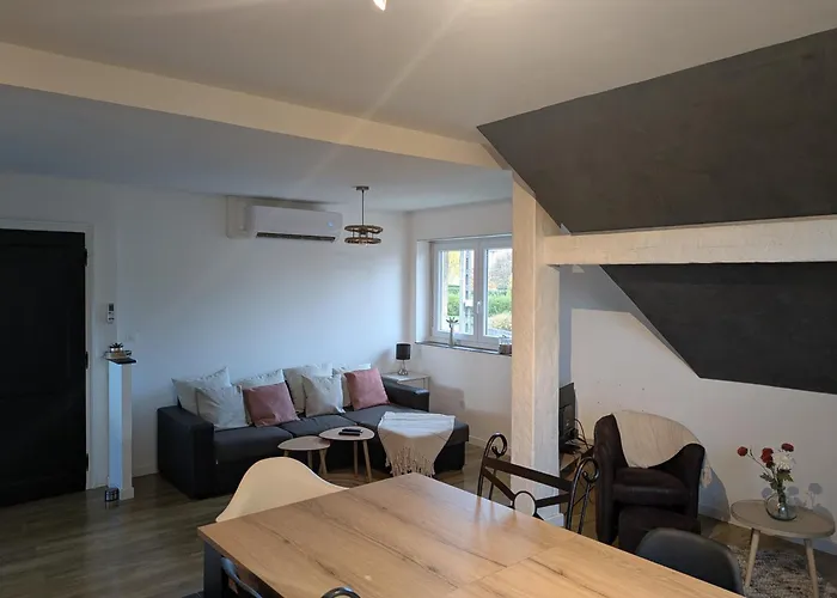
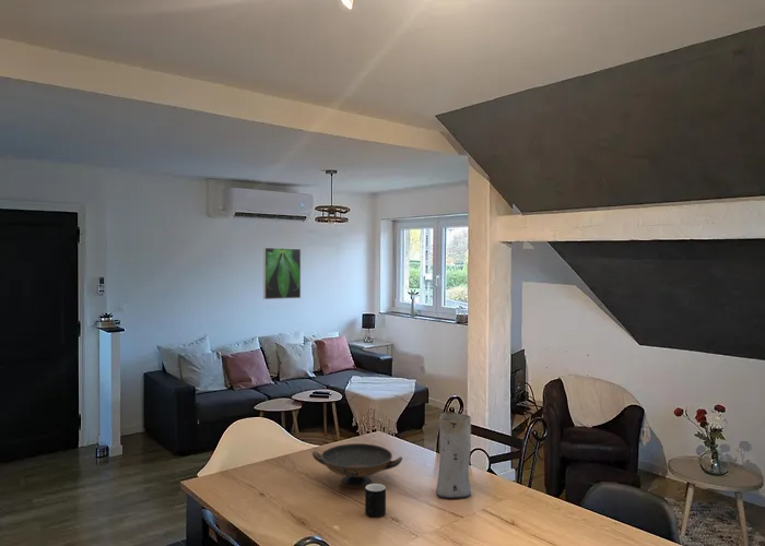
+ decorative bowl [311,442,403,489]
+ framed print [262,247,302,300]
+ cup [364,483,387,519]
+ vase [435,411,472,499]
